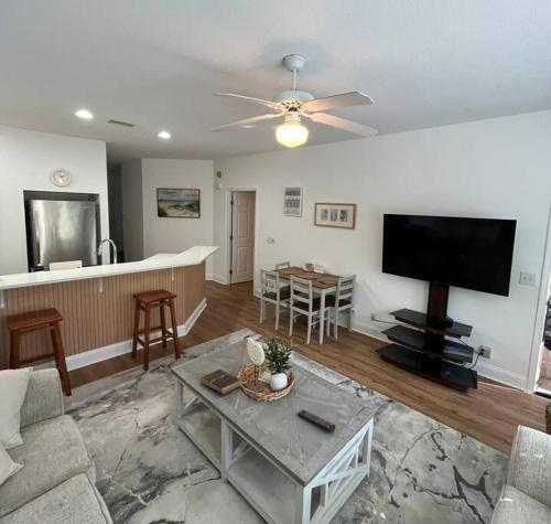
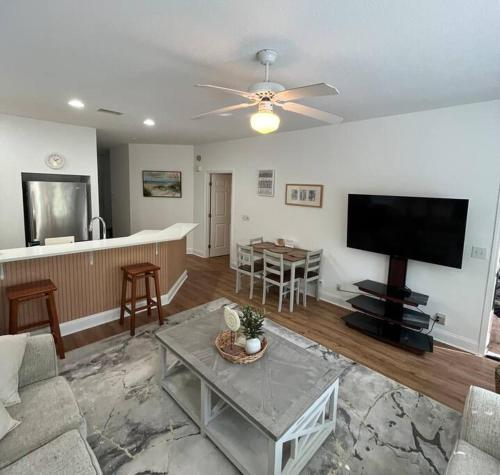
- remote control [296,409,336,434]
- book [199,368,242,395]
